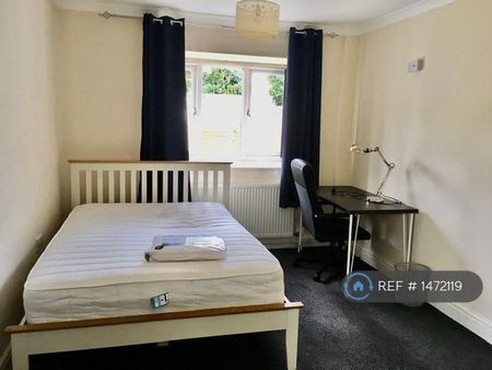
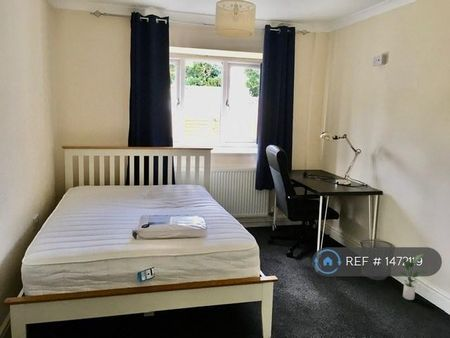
+ potted plant [398,253,427,301]
